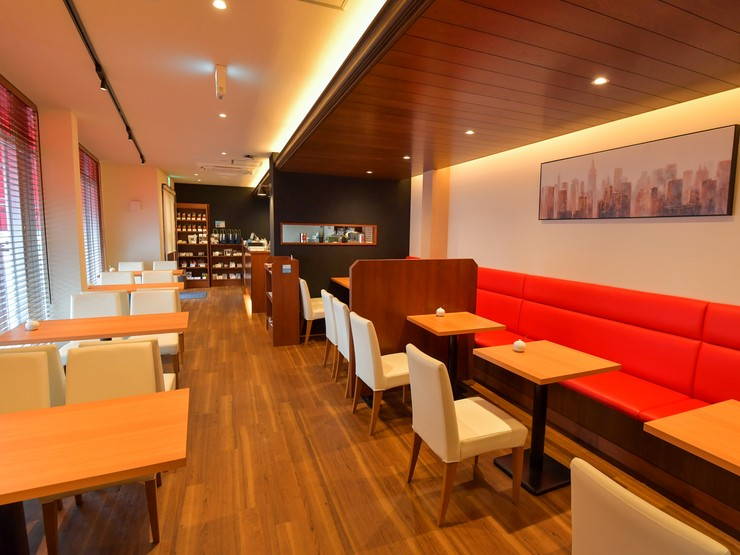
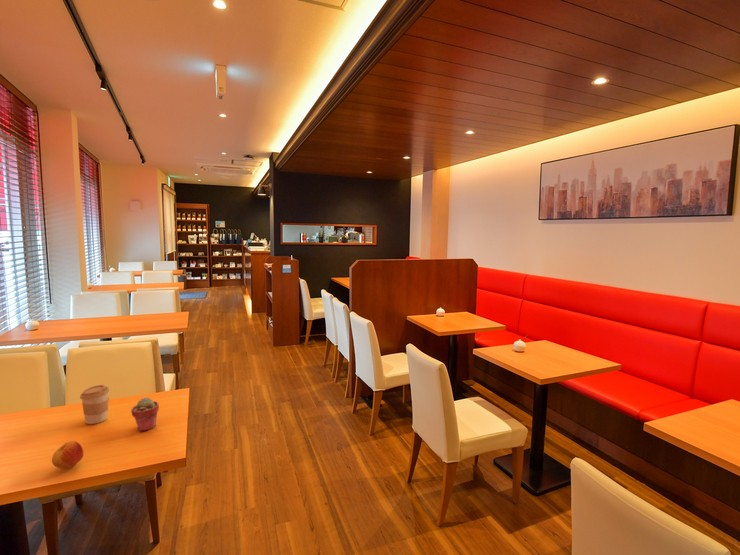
+ potted succulent [130,396,160,432]
+ coffee cup [79,384,110,425]
+ apple [51,440,84,470]
